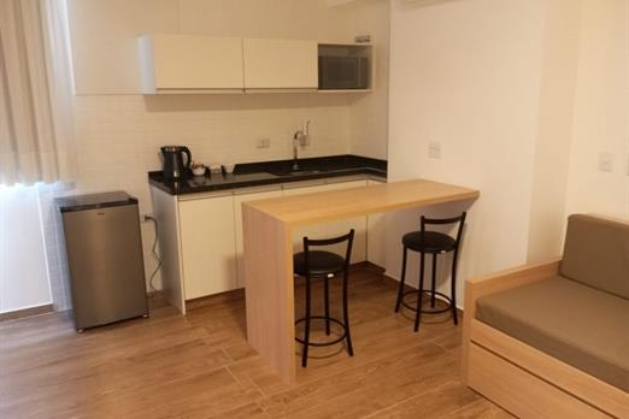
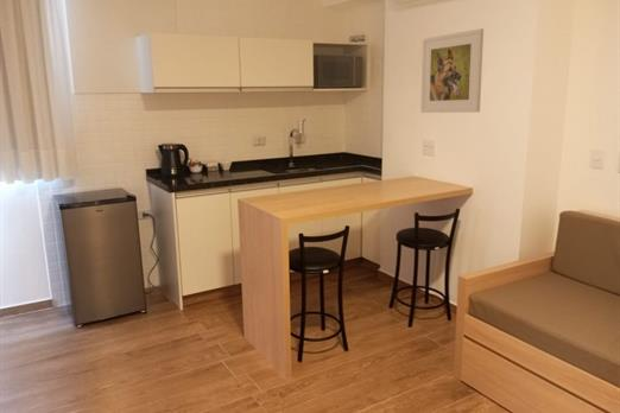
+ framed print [419,27,485,114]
